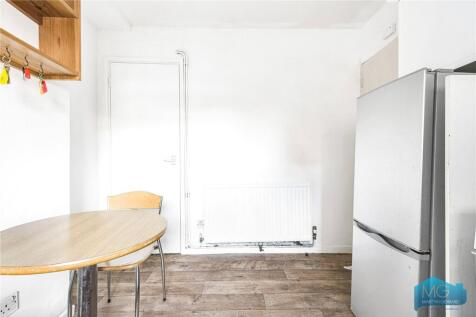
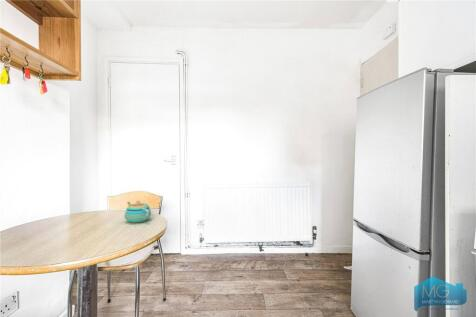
+ teapot [123,200,152,224]
